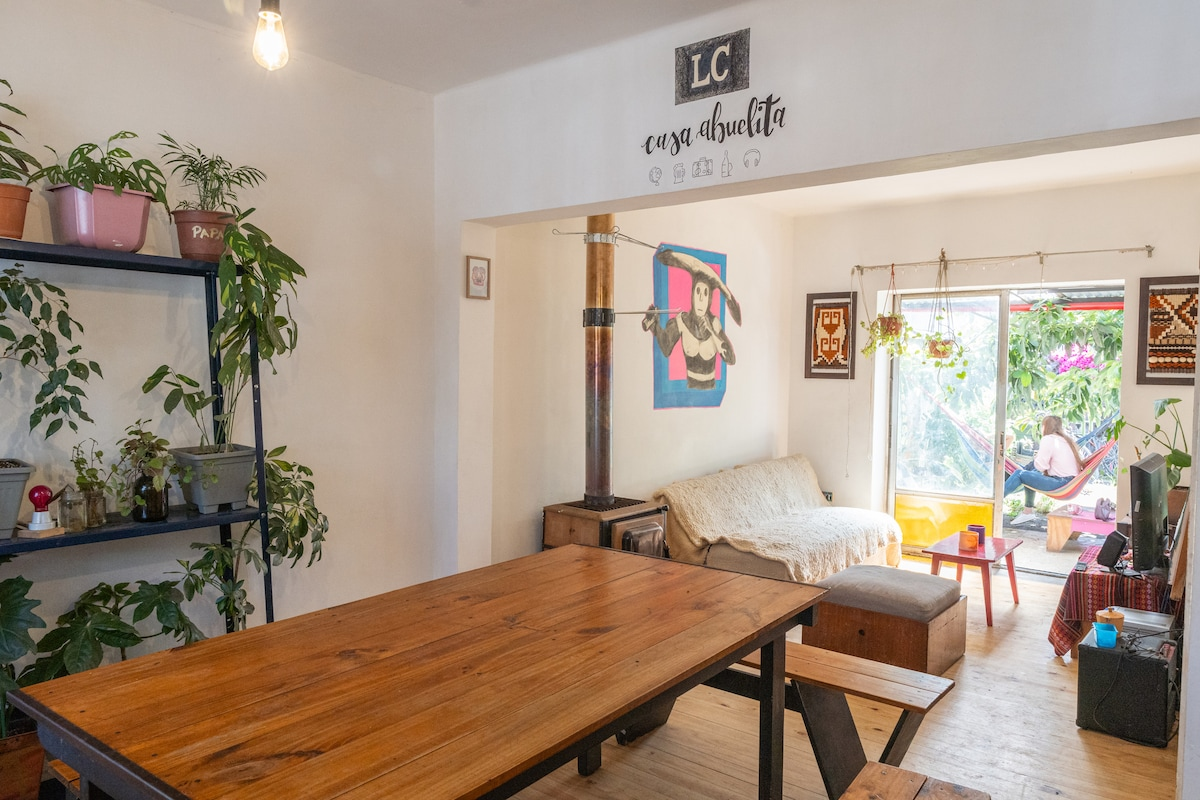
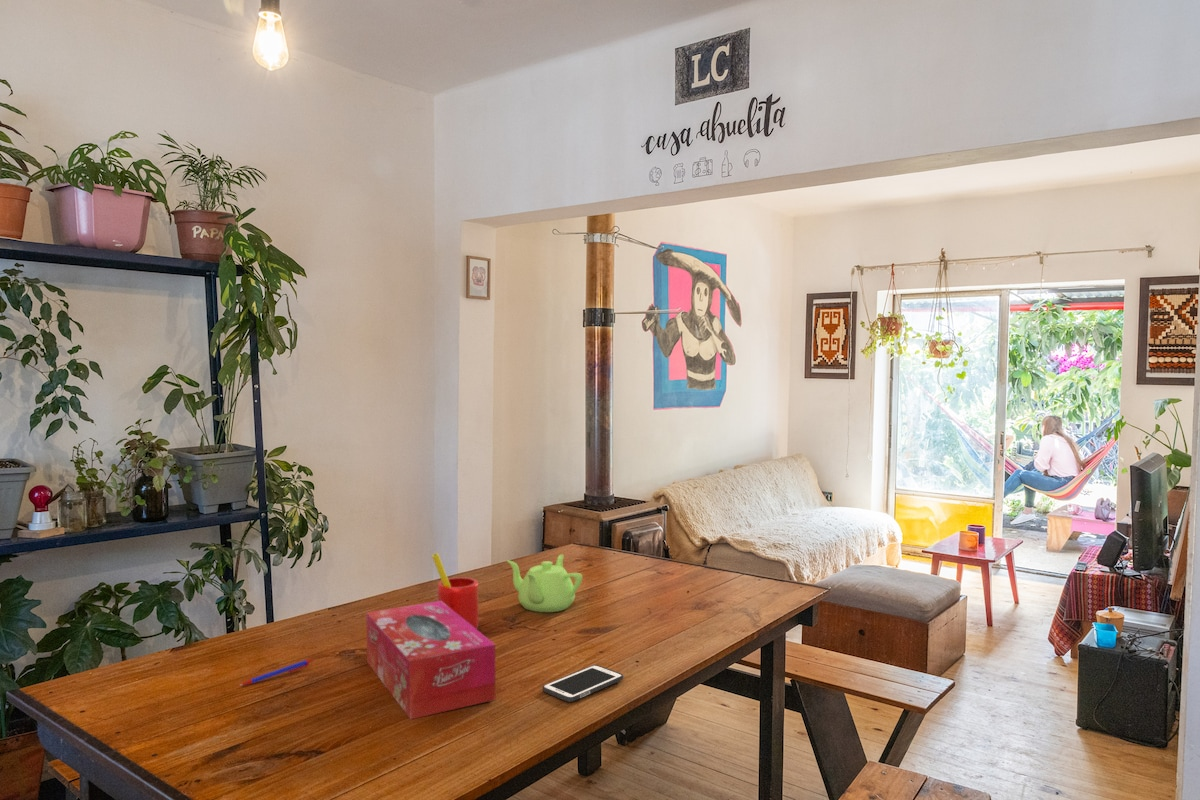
+ tissue box [365,600,496,720]
+ straw [431,552,479,630]
+ pen [240,658,314,686]
+ cell phone [542,664,624,703]
+ teapot [506,553,583,613]
